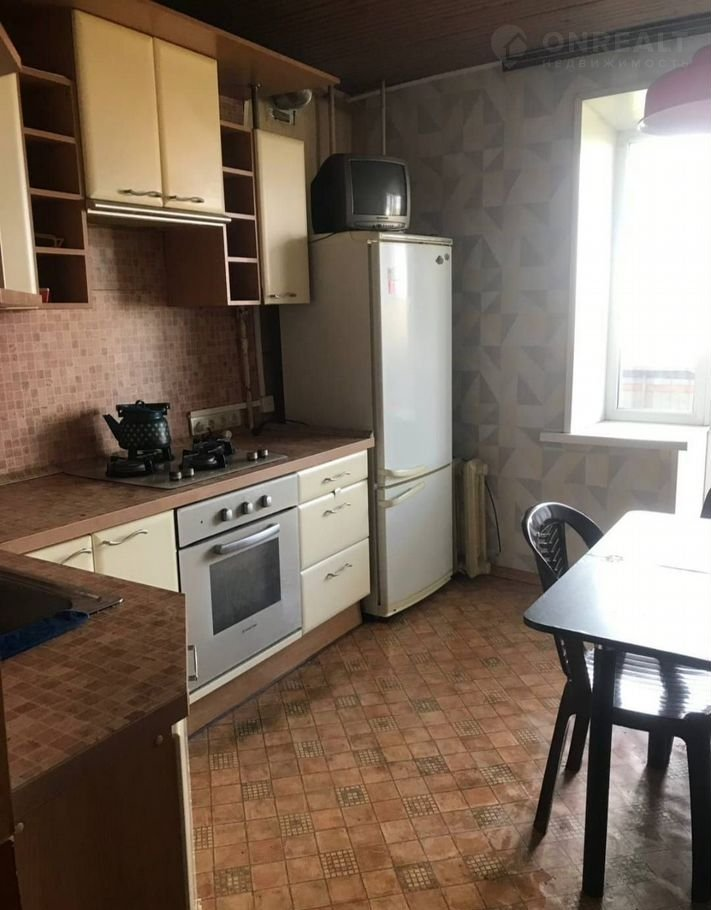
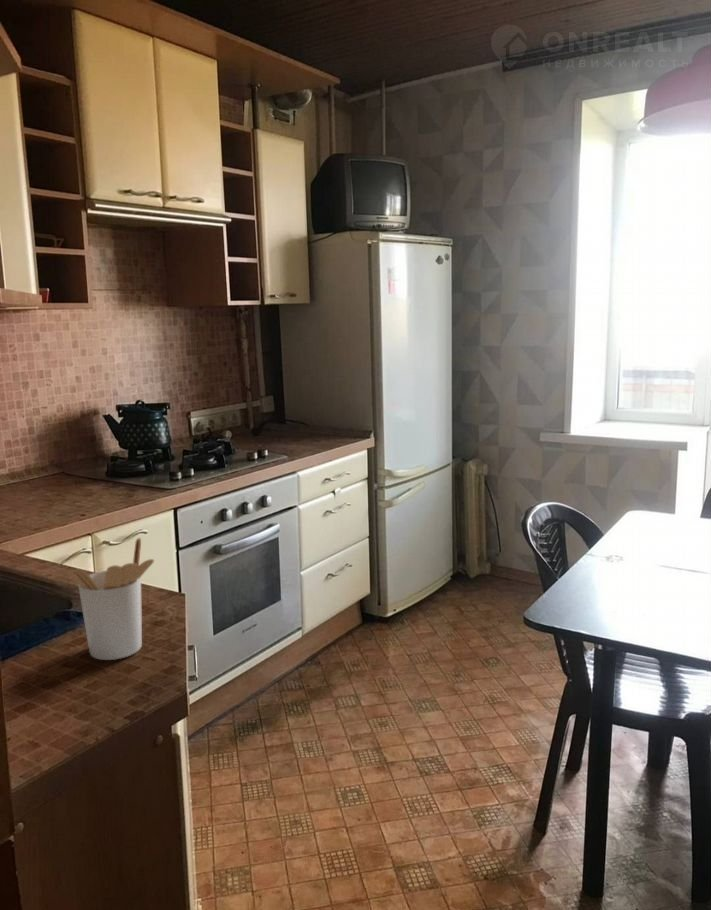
+ utensil holder [67,537,155,661]
